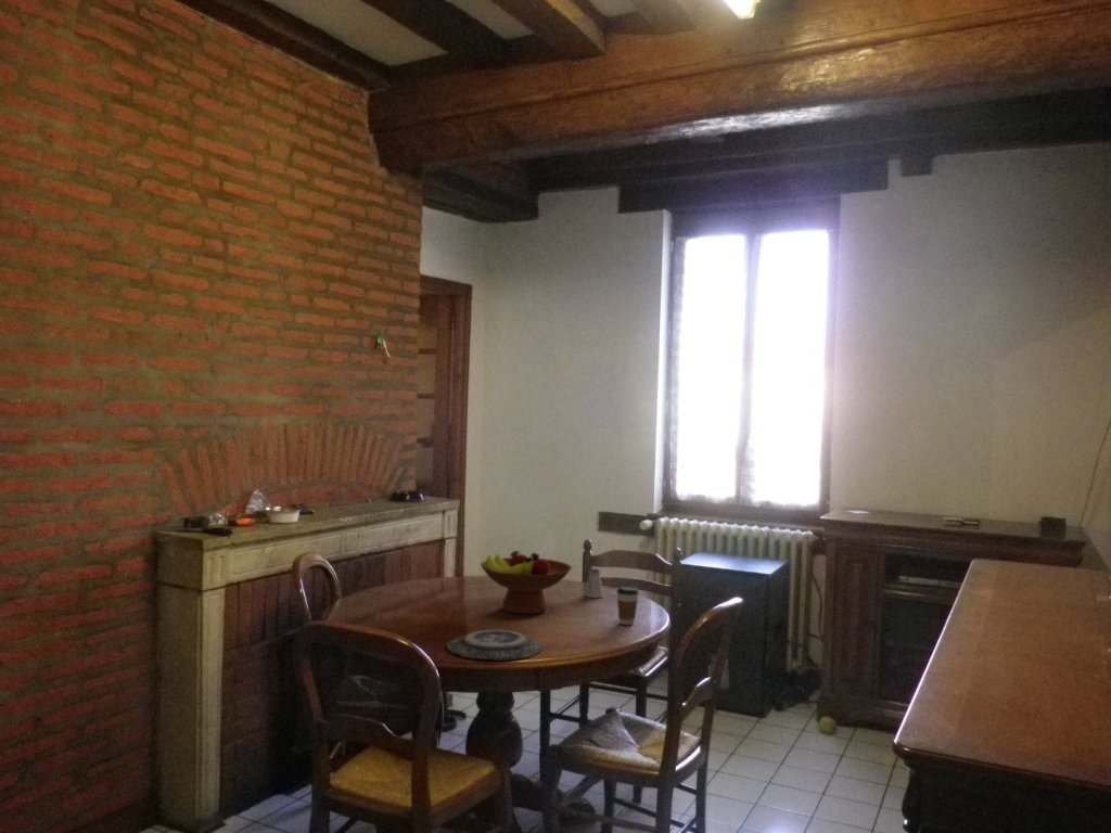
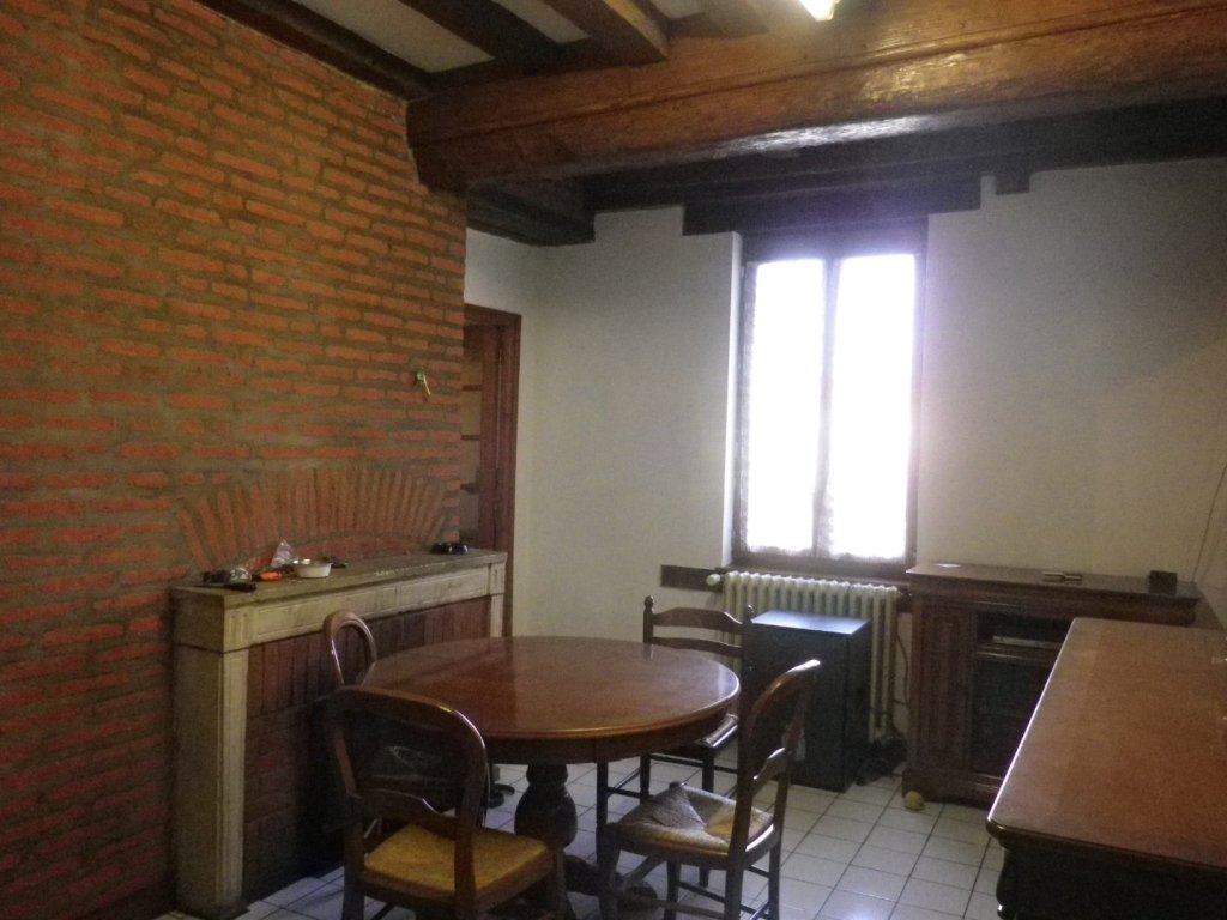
- saltshaker [584,567,604,599]
- coffee cup [615,585,640,626]
- plate [446,628,544,662]
- fruit bowl [480,550,573,615]
